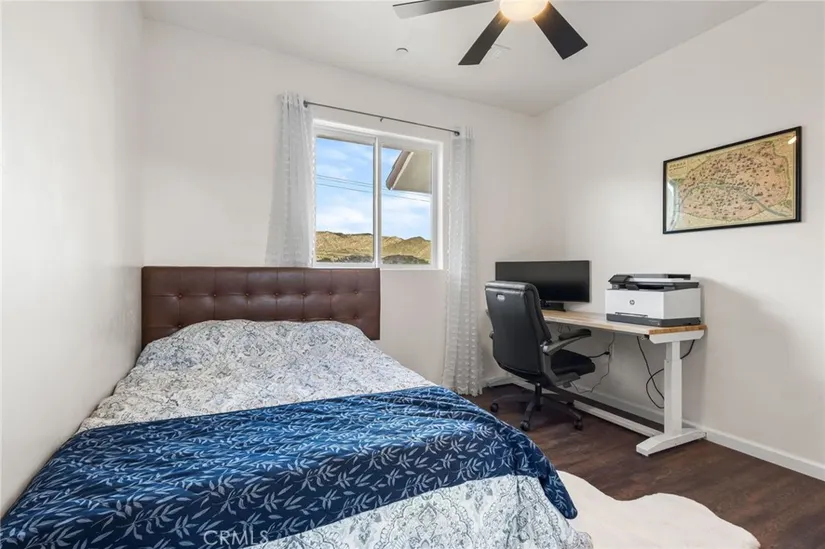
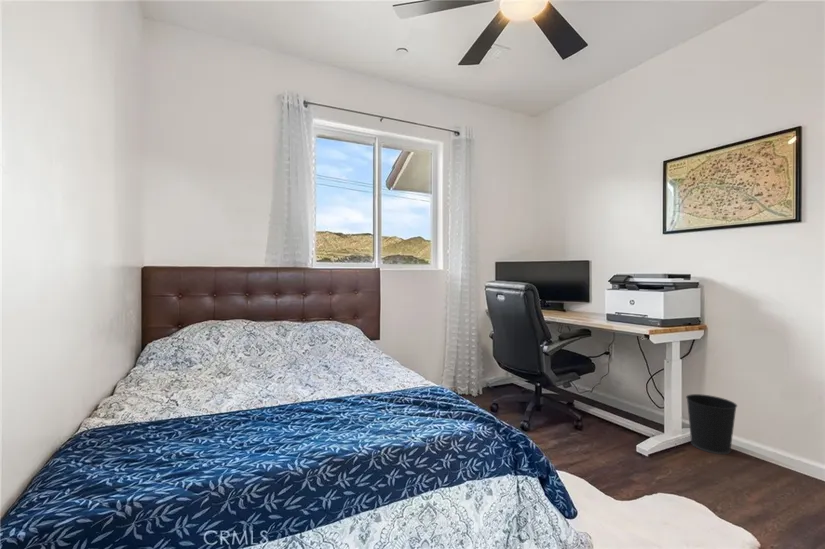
+ wastebasket [685,393,738,455]
